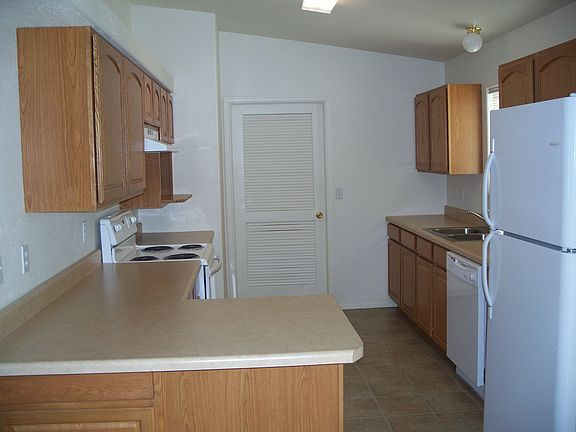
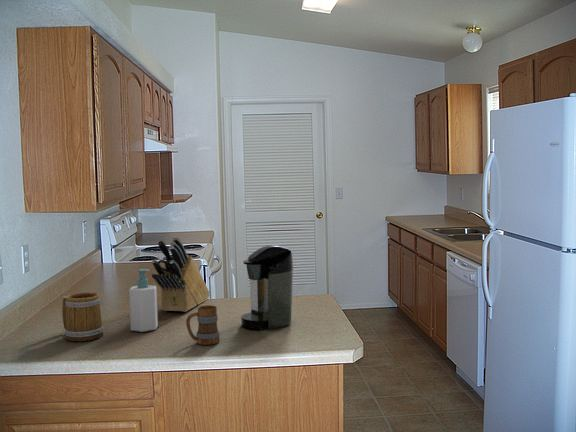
+ coffee maker [240,244,294,330]
+ mug [185,304,221,346]
+ knife block [150,236,211,313]
+ soap bottle [128,268,159,333]
+ mug [61,291,104,342]
